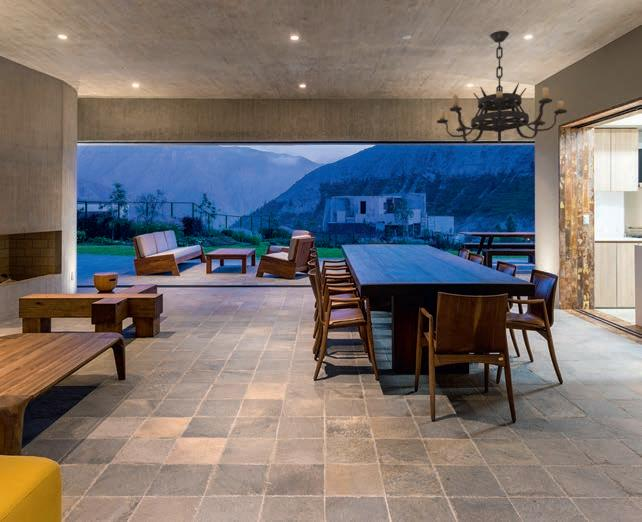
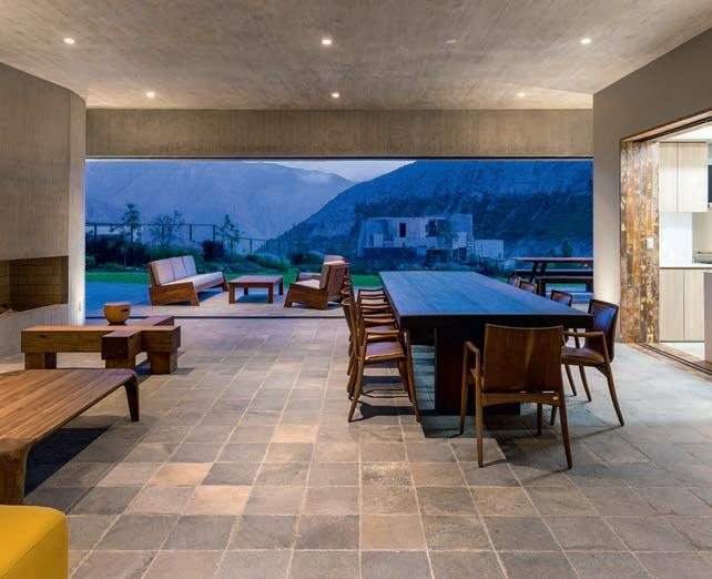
- chandelier [436,30,568,144]
